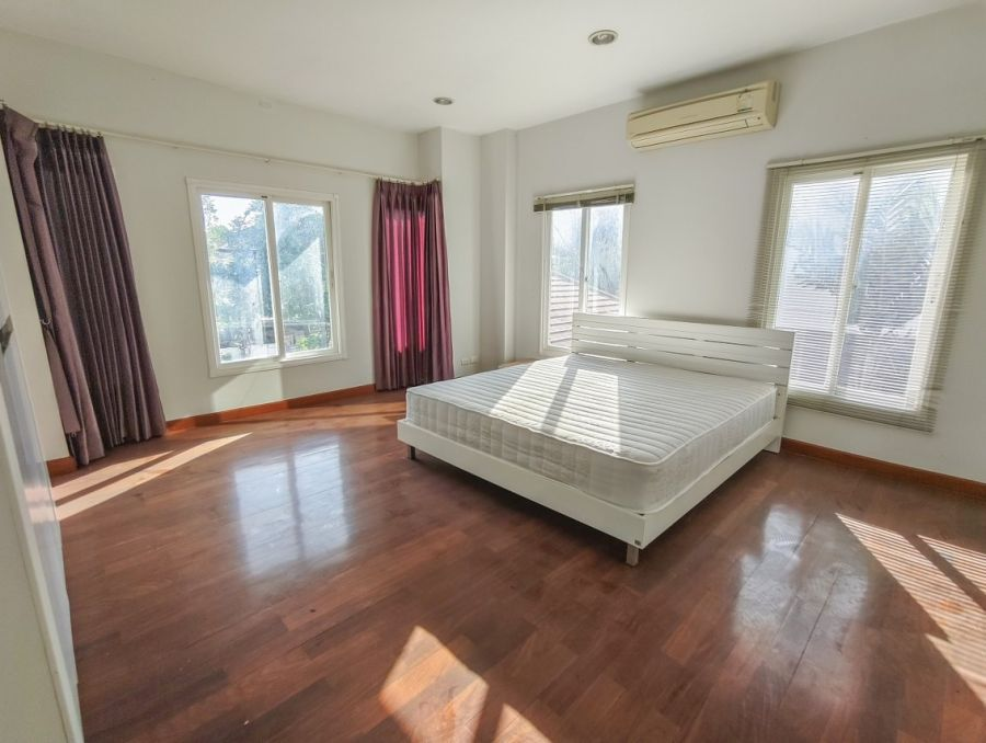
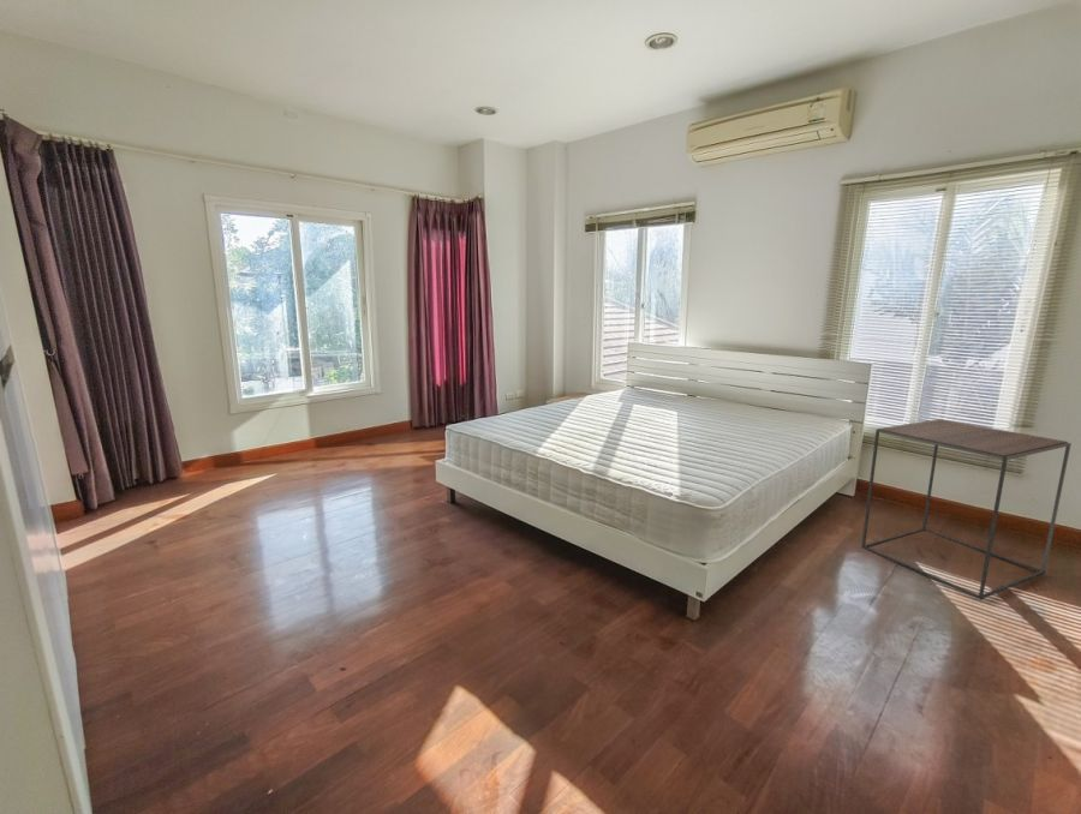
+ side table [860,418,1073,600]
